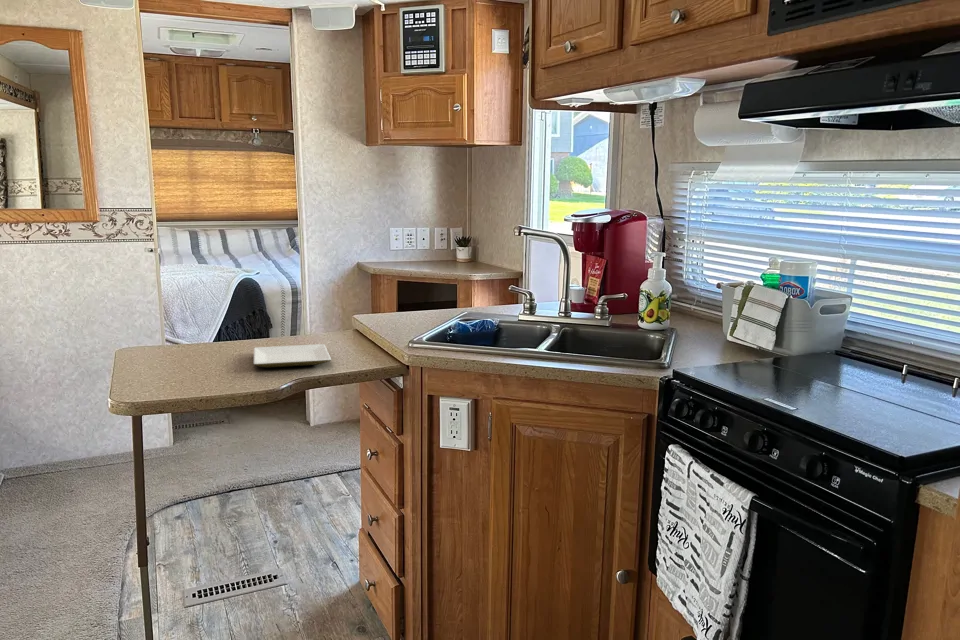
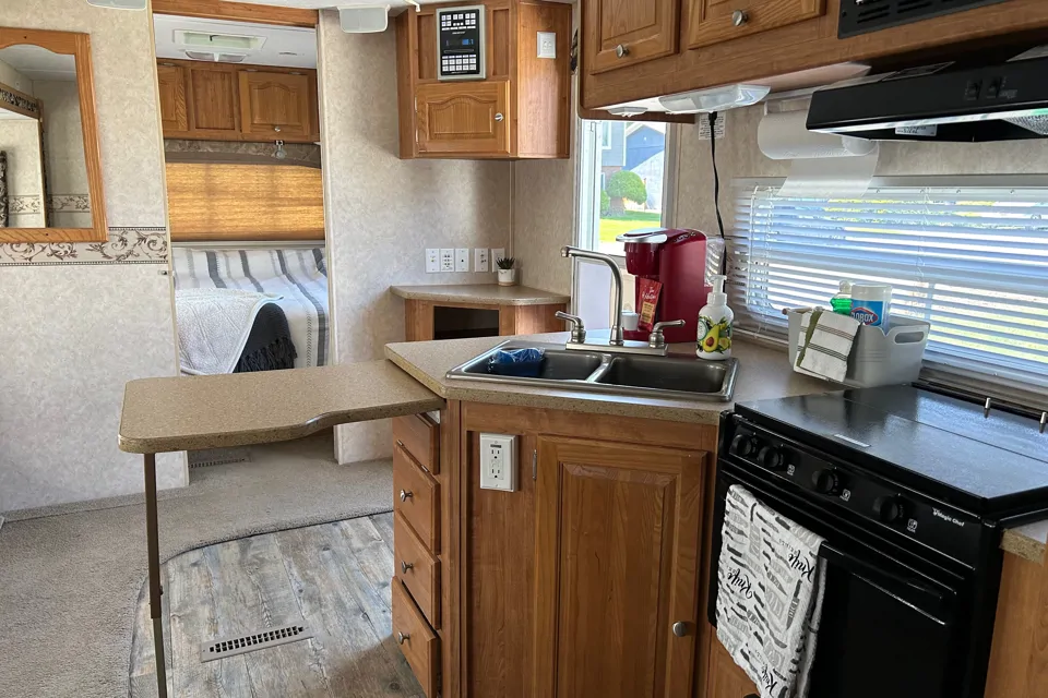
- plate [253,343,332,368]
